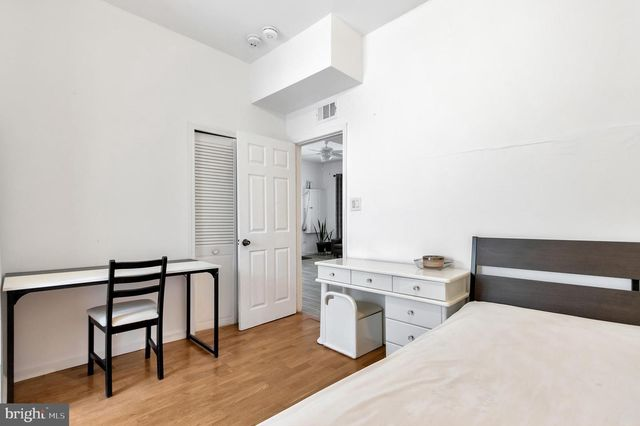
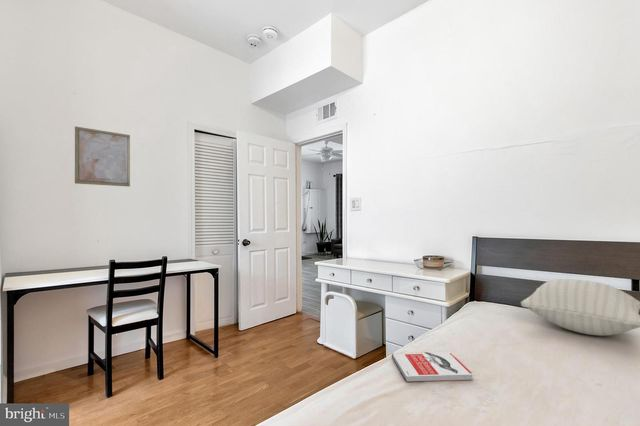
+ pillow [520,278,640,337]
+ wall art [74,125,131,188]
+ book [391,351,474,383]
